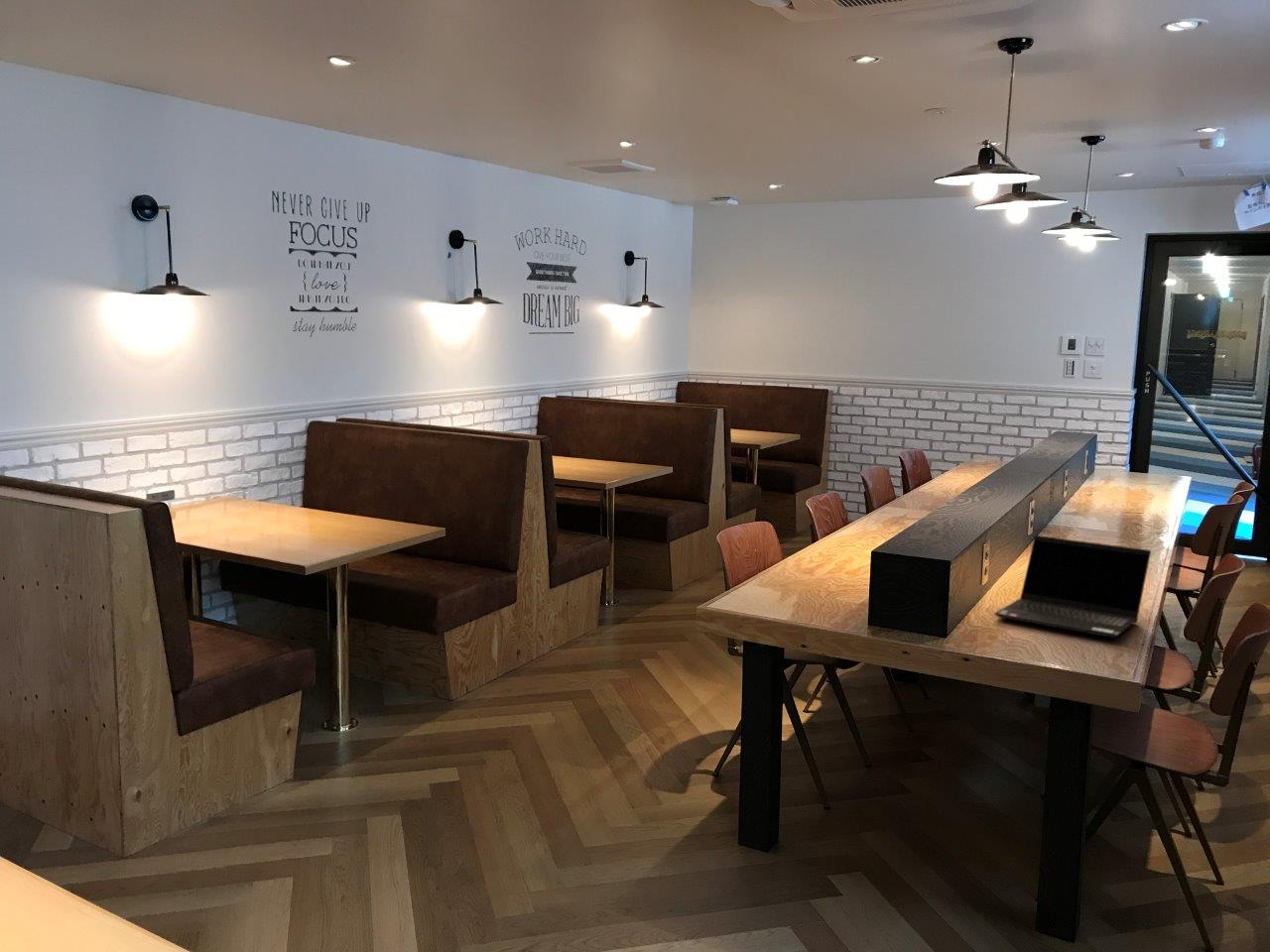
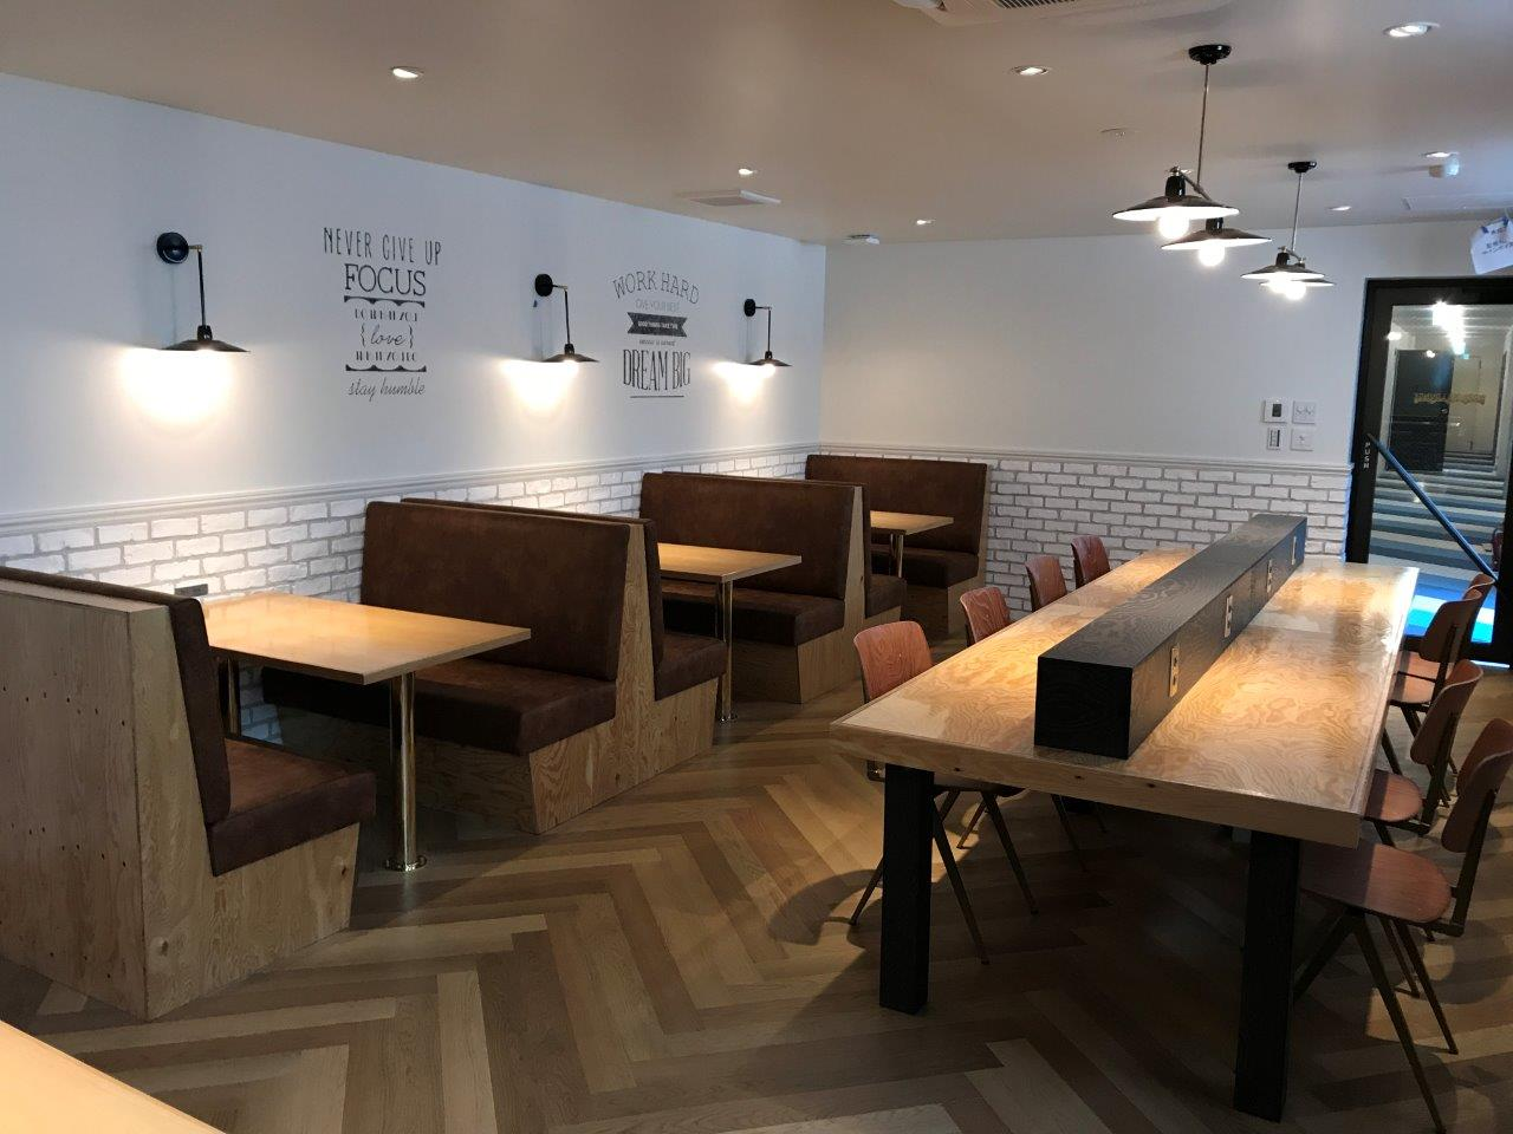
- laptop computer [993,535,1152,639]
